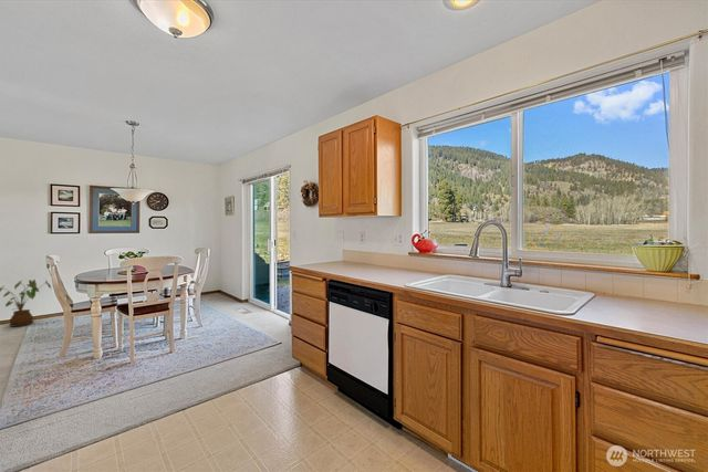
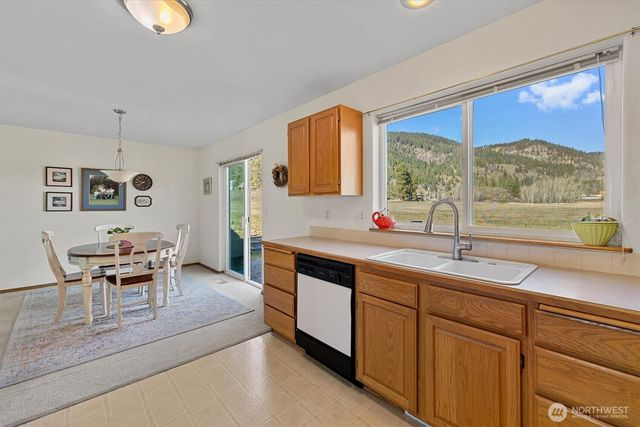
- house plant [0,279,52,327]
